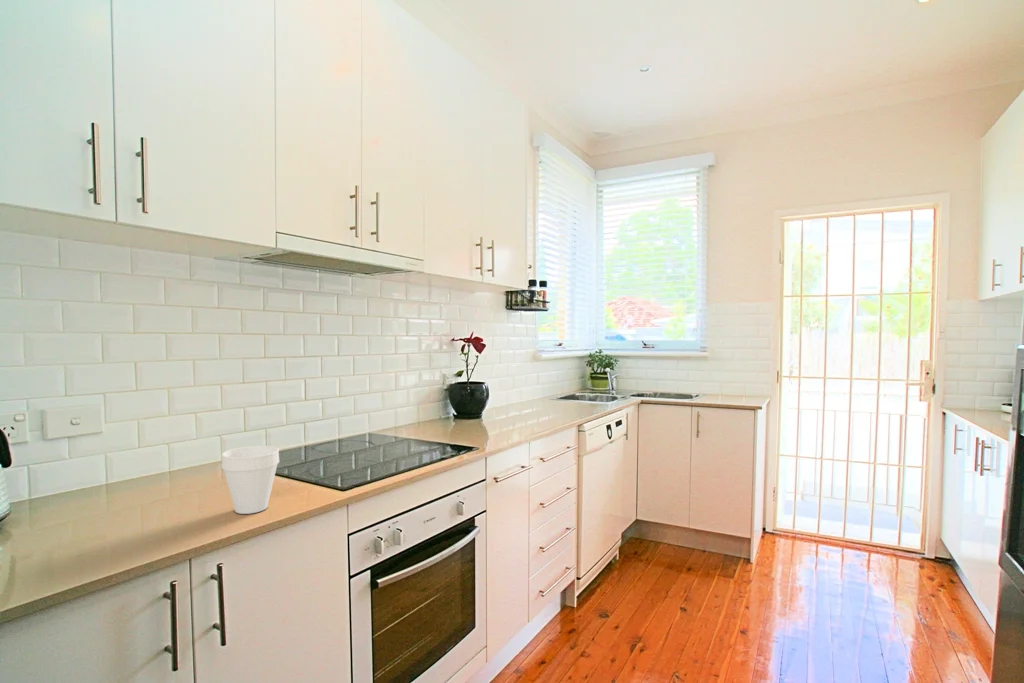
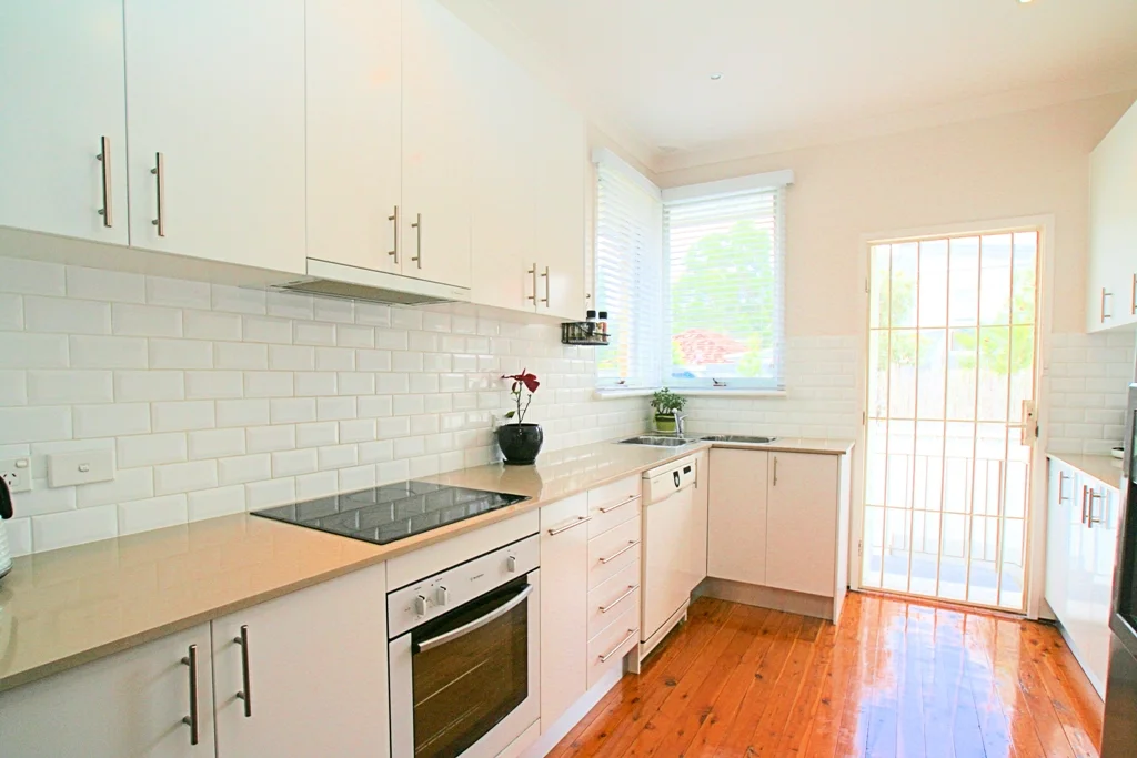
- cup [220,445,280,515]
